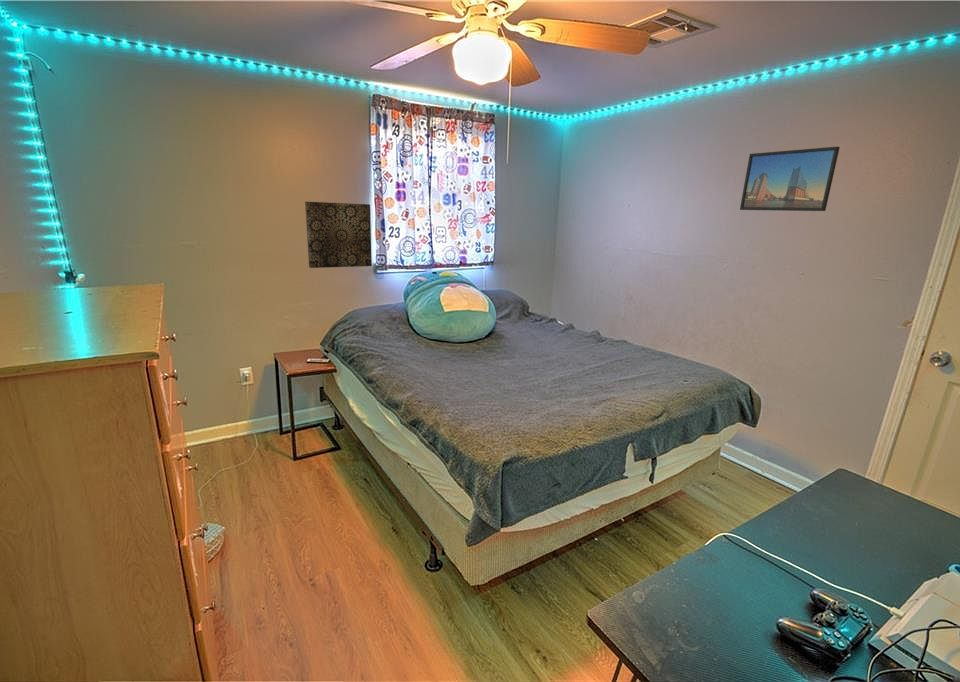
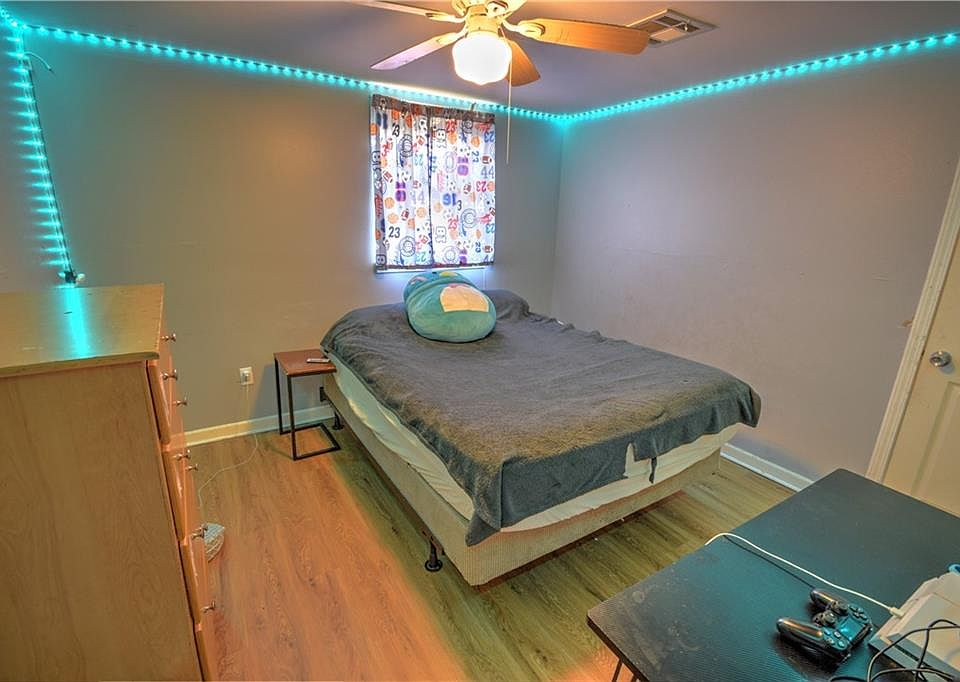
- wall art [304,201,373,269]
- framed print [739,146,841,212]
